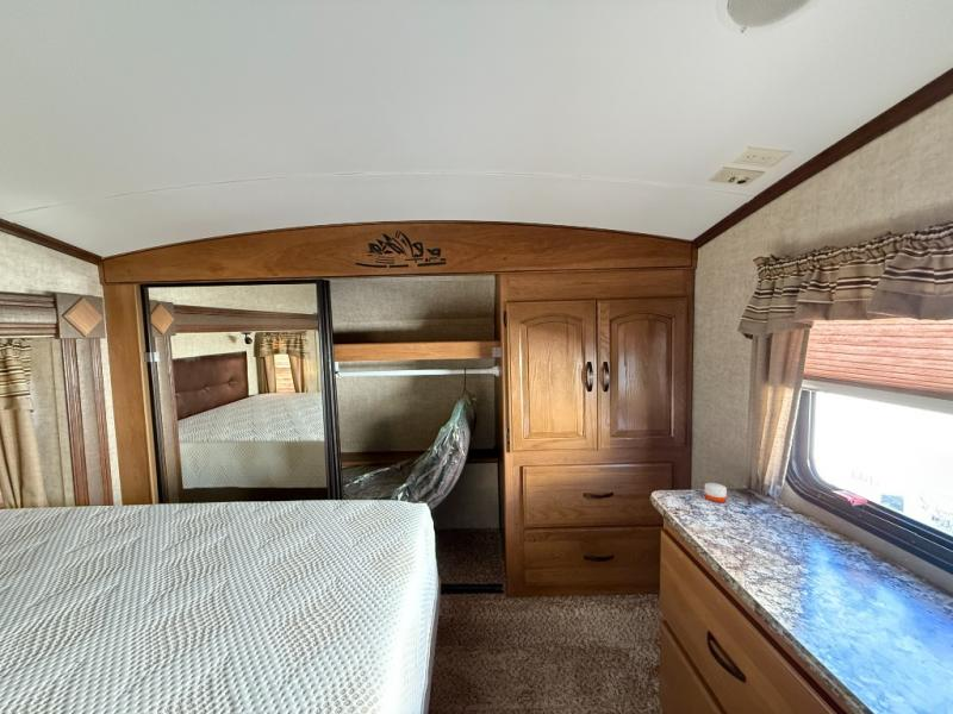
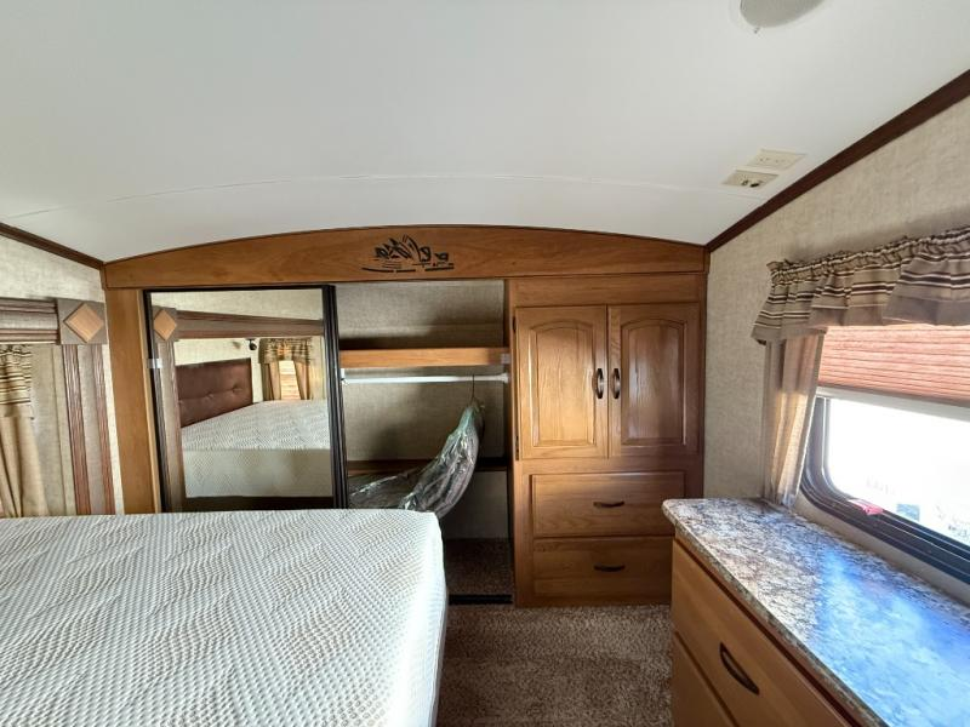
- candle [704,478,728,503]
